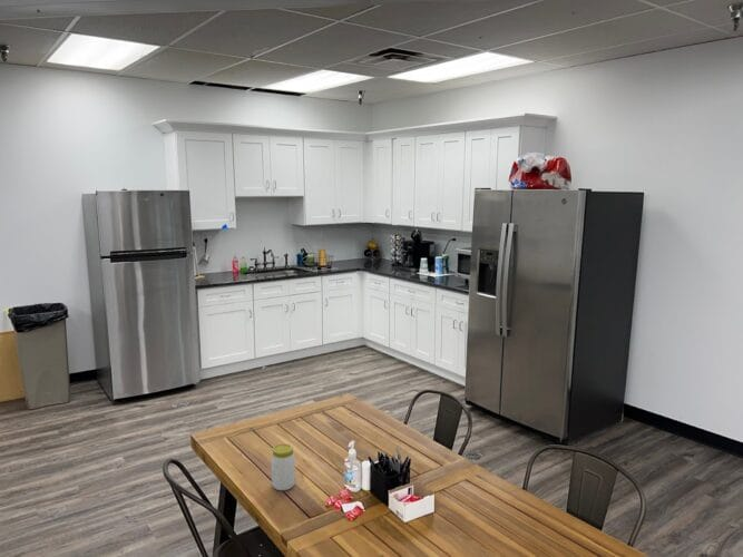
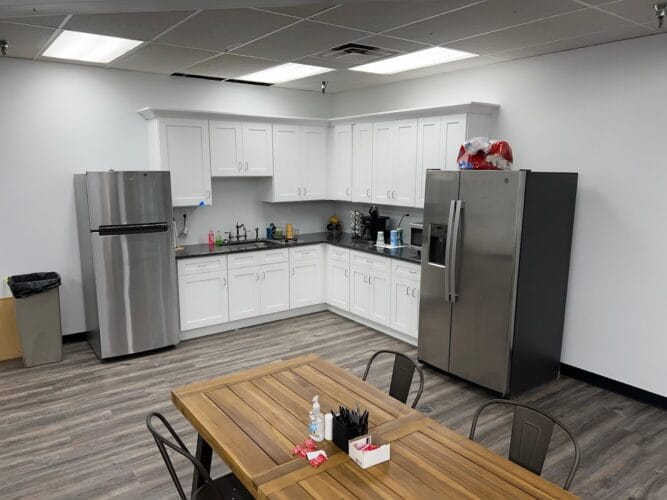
- jar [271,442,296,491]
